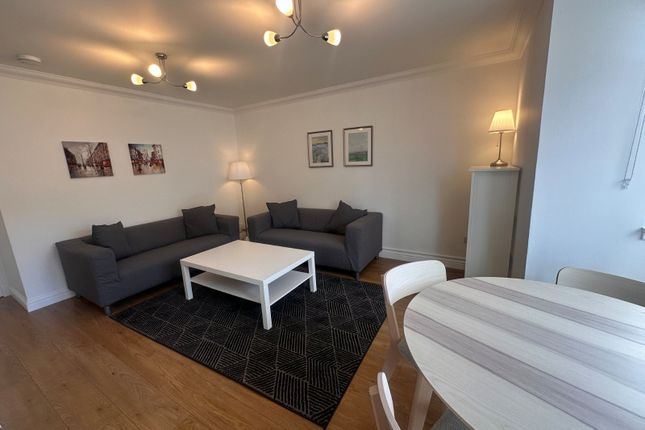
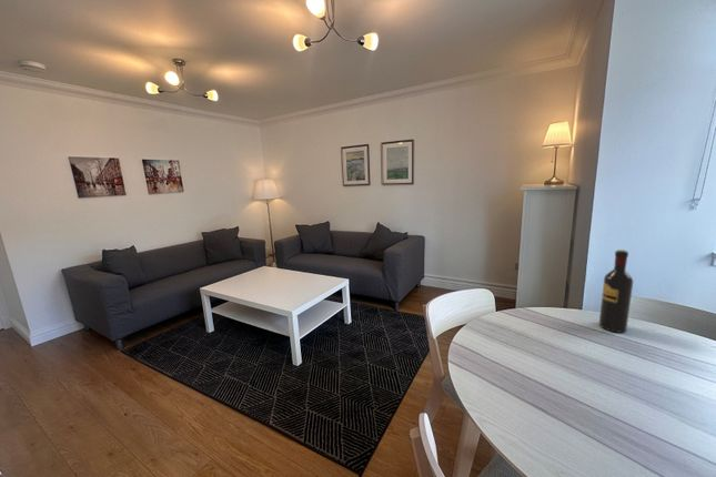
+ wine bottle [598,248,634,334]
